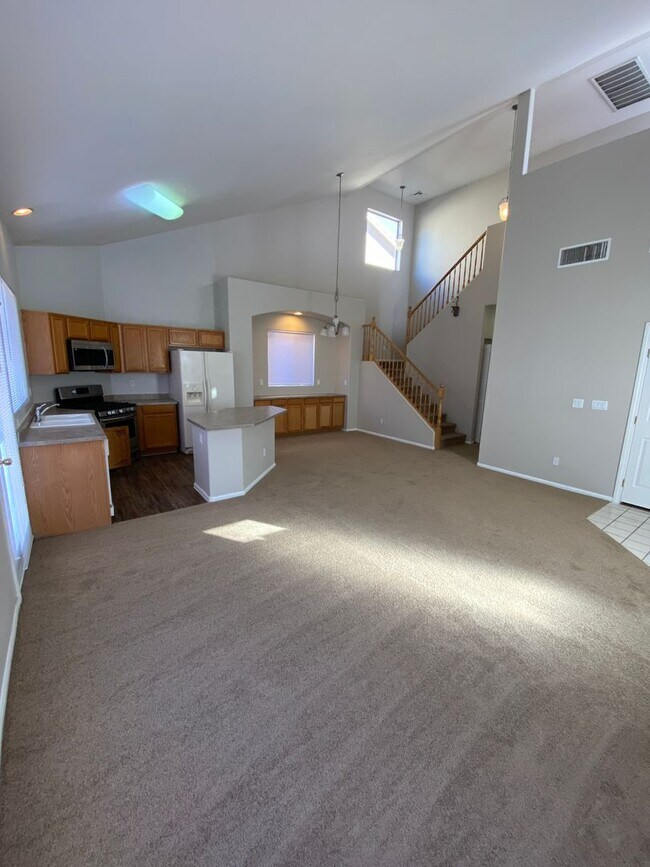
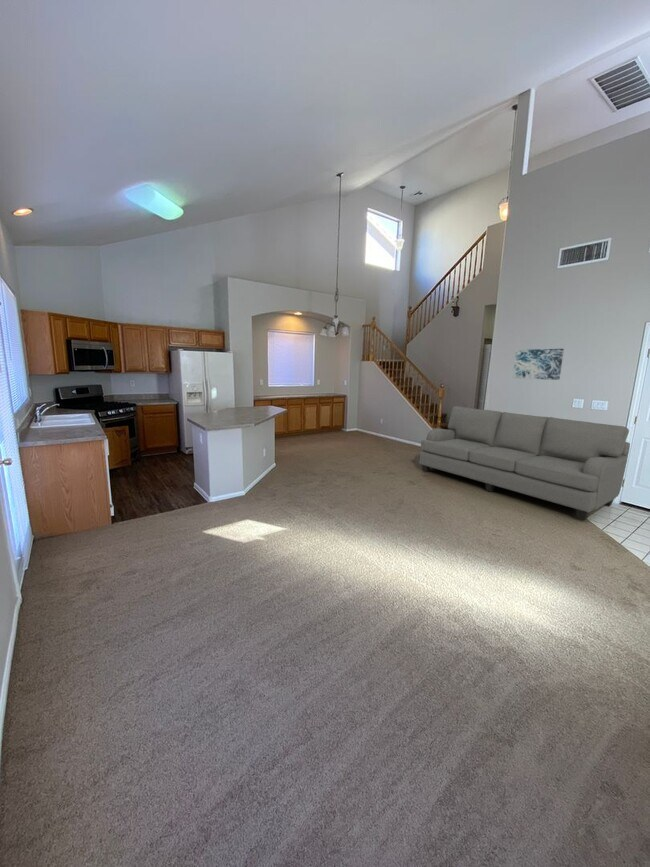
+ wall art [512,348,565,381]
+ sofa [418,405,631,521]
